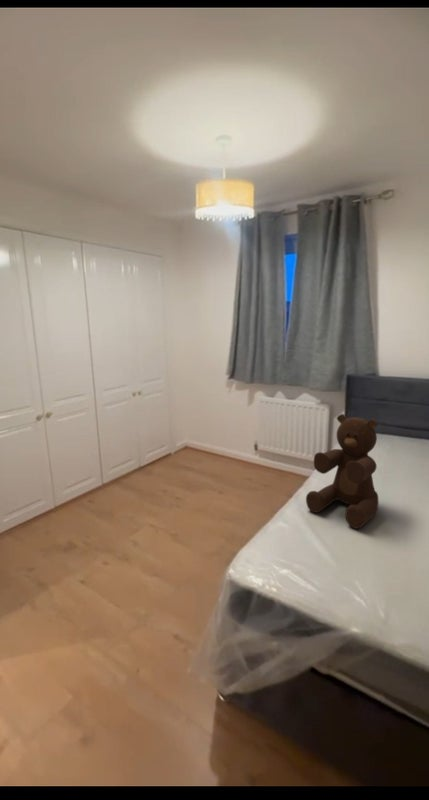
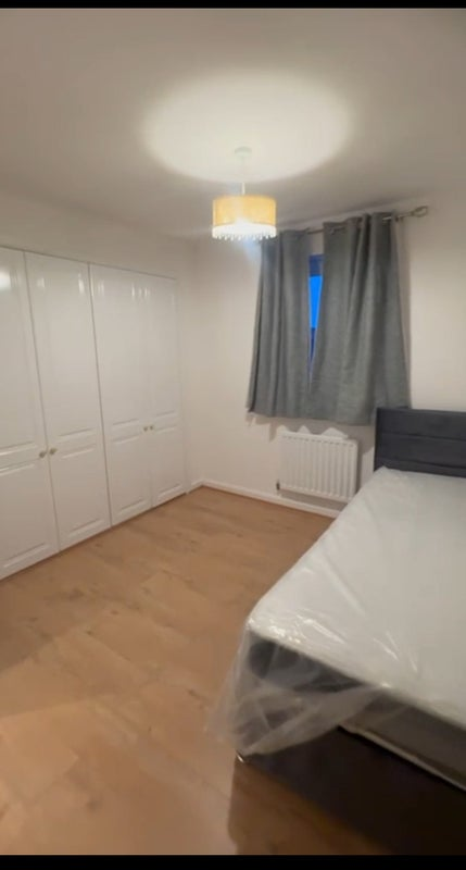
- teddy bear [305,413,379,530]
